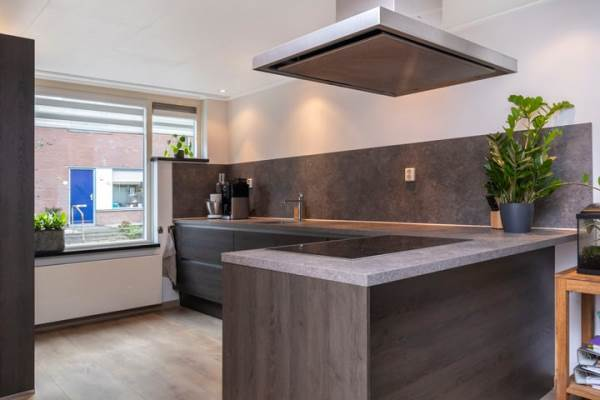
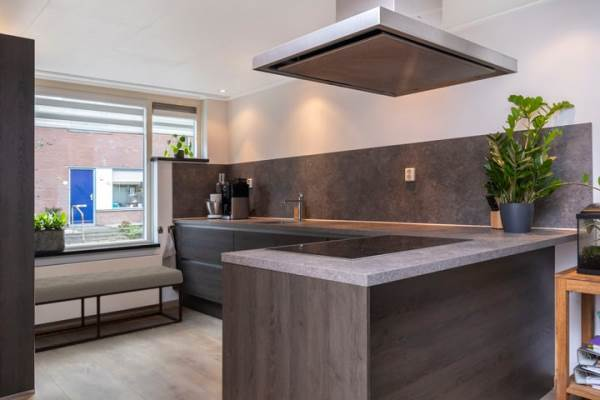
+ bench [34,264,184,353]
